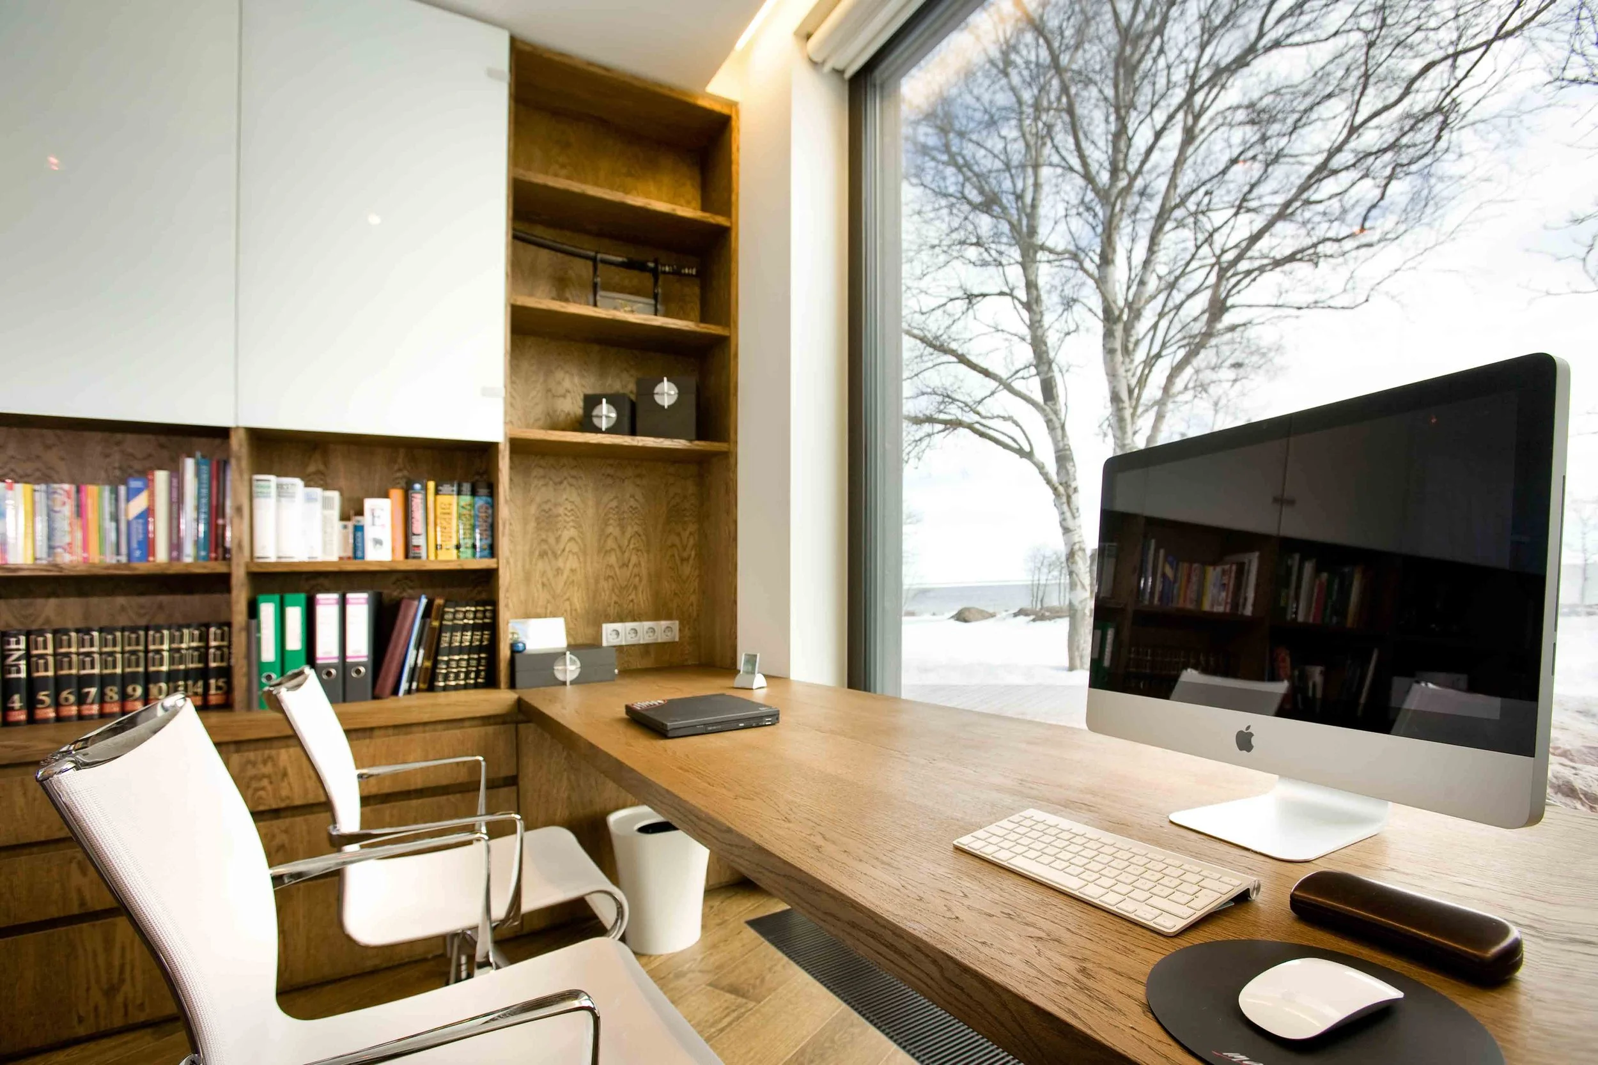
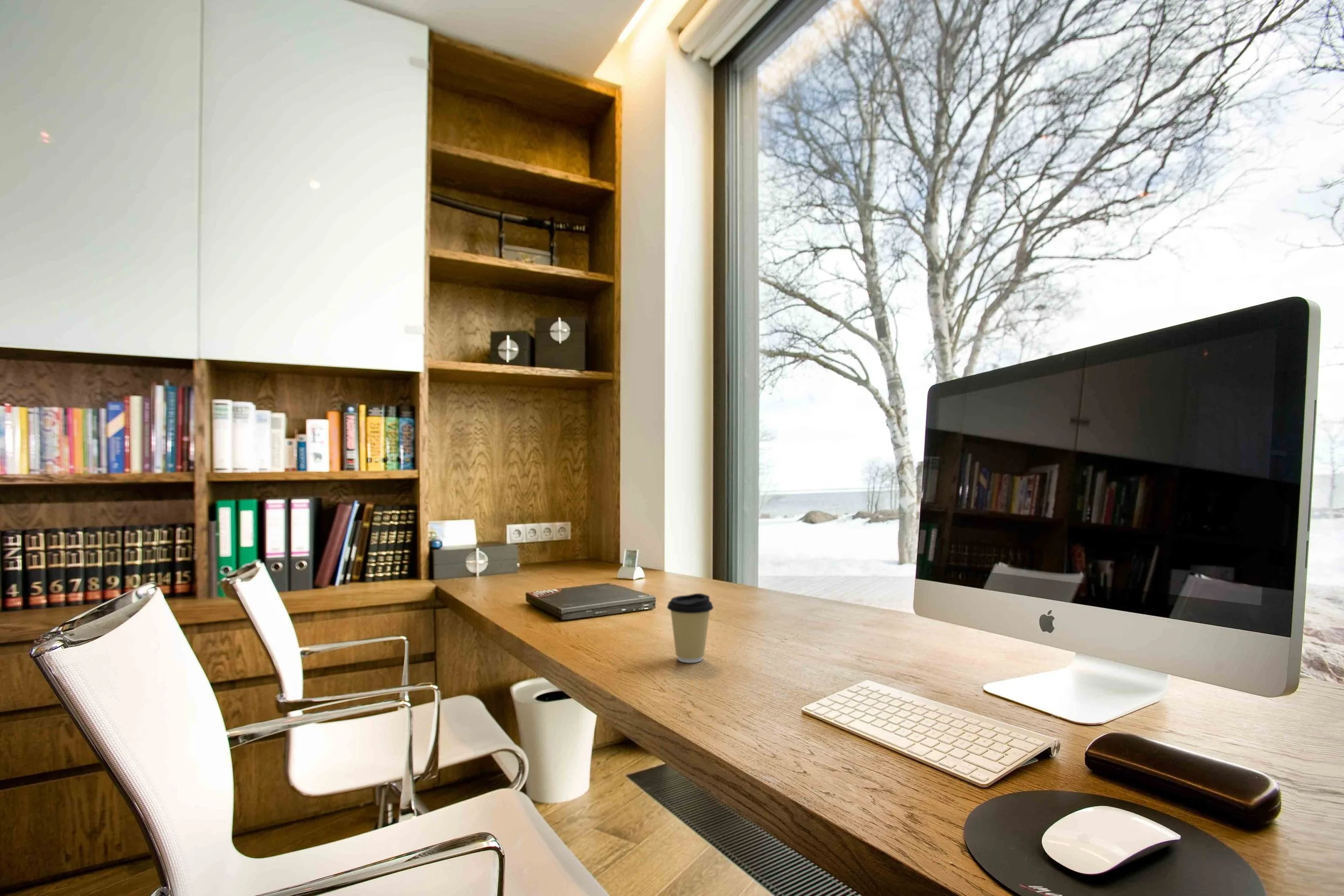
+ coffee cup [667,593,714,663]
